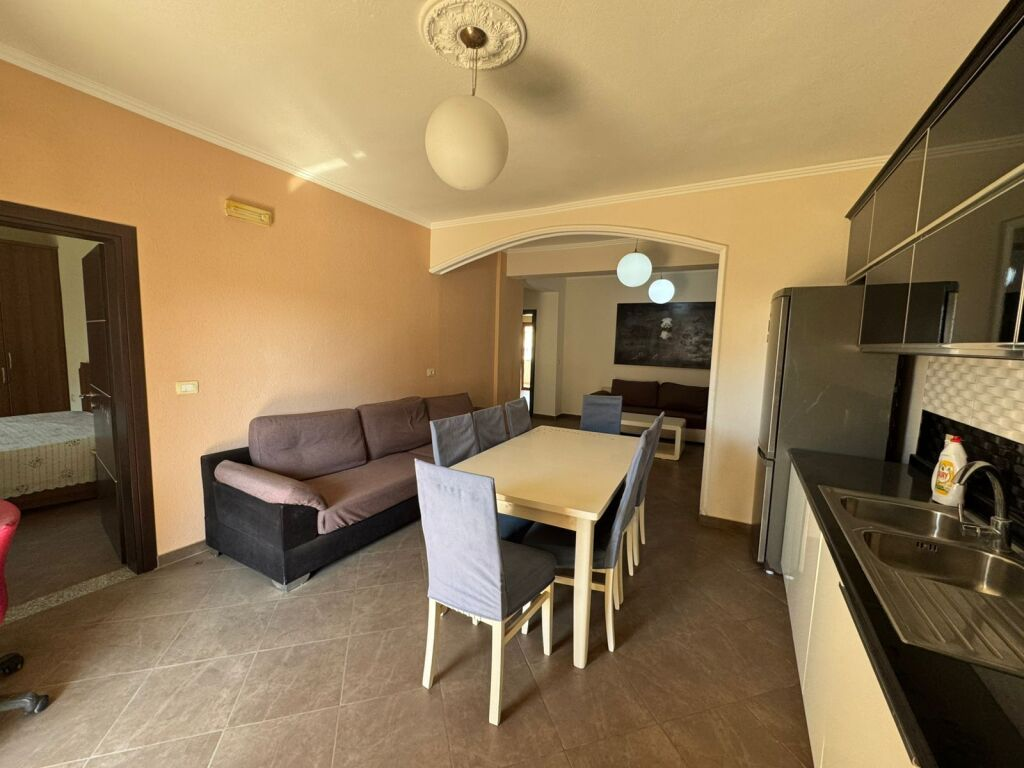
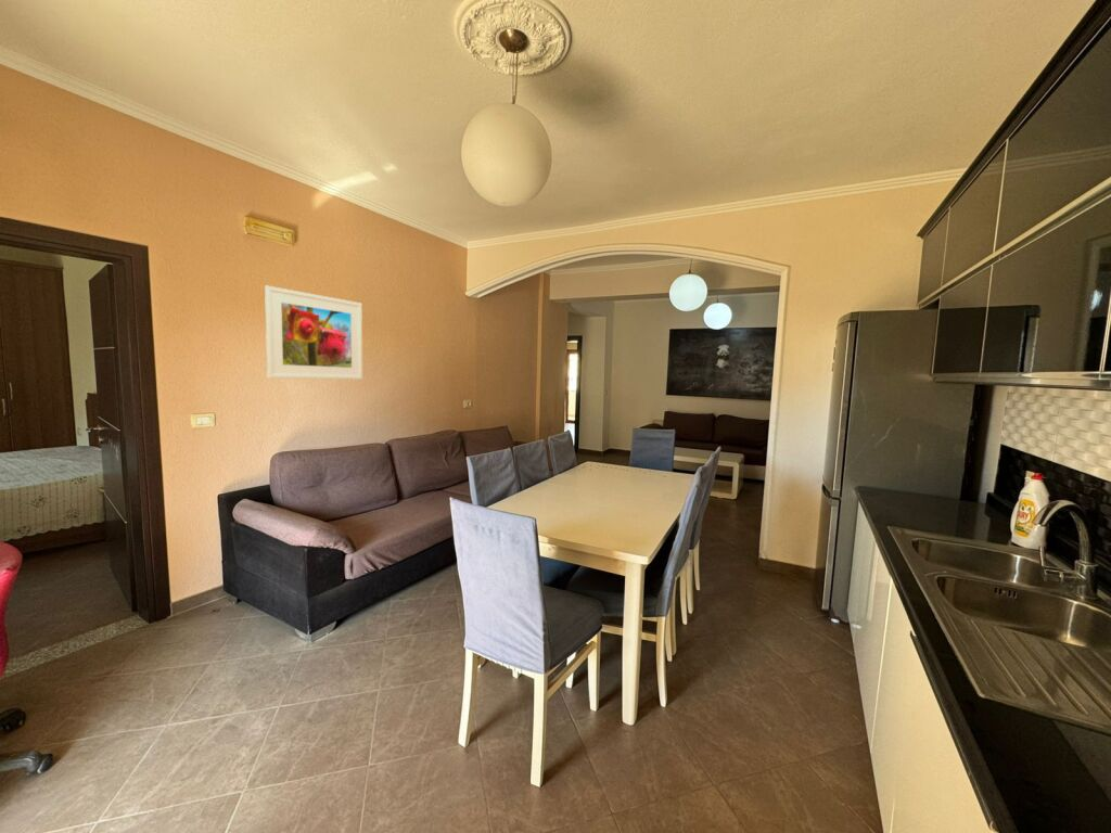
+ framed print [264,285,363,381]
